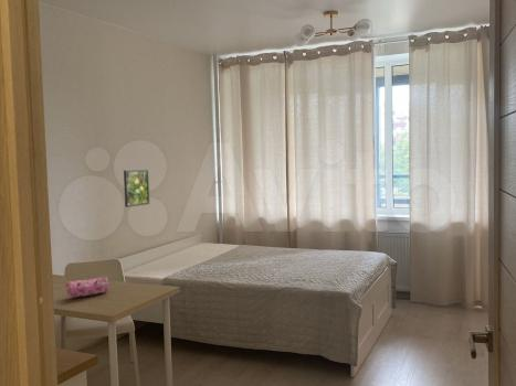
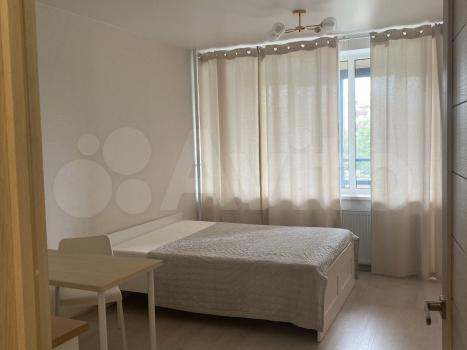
- pencil case [64,276,109,299]
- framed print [123,169,150,208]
